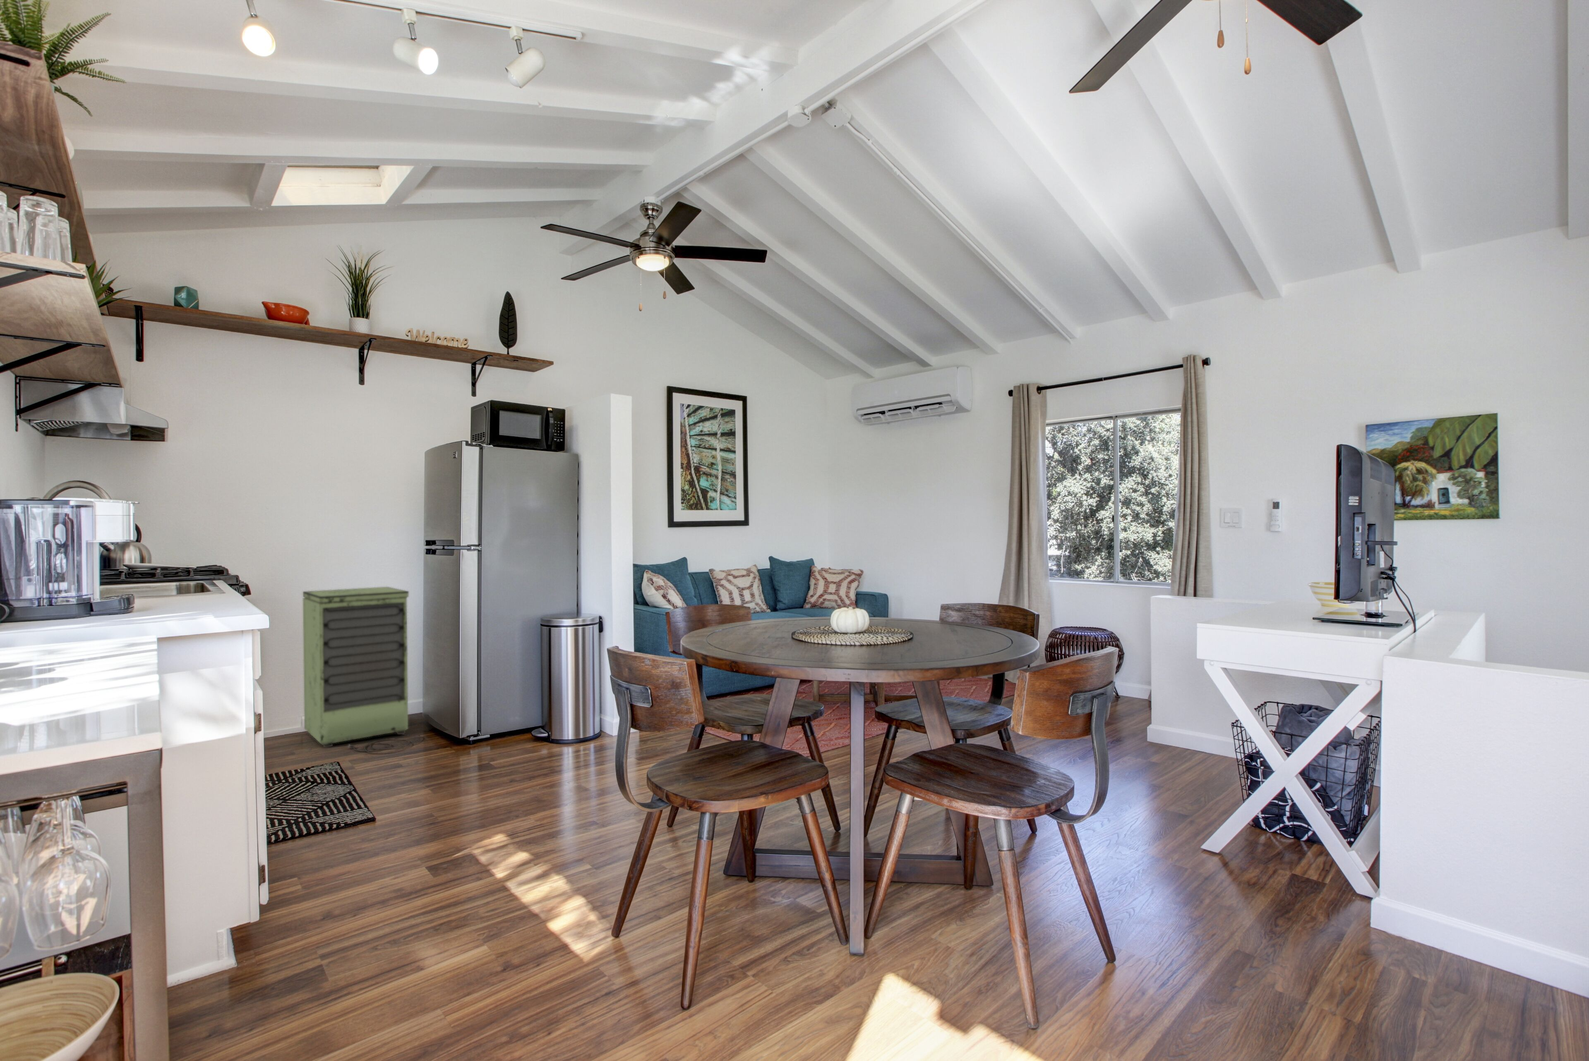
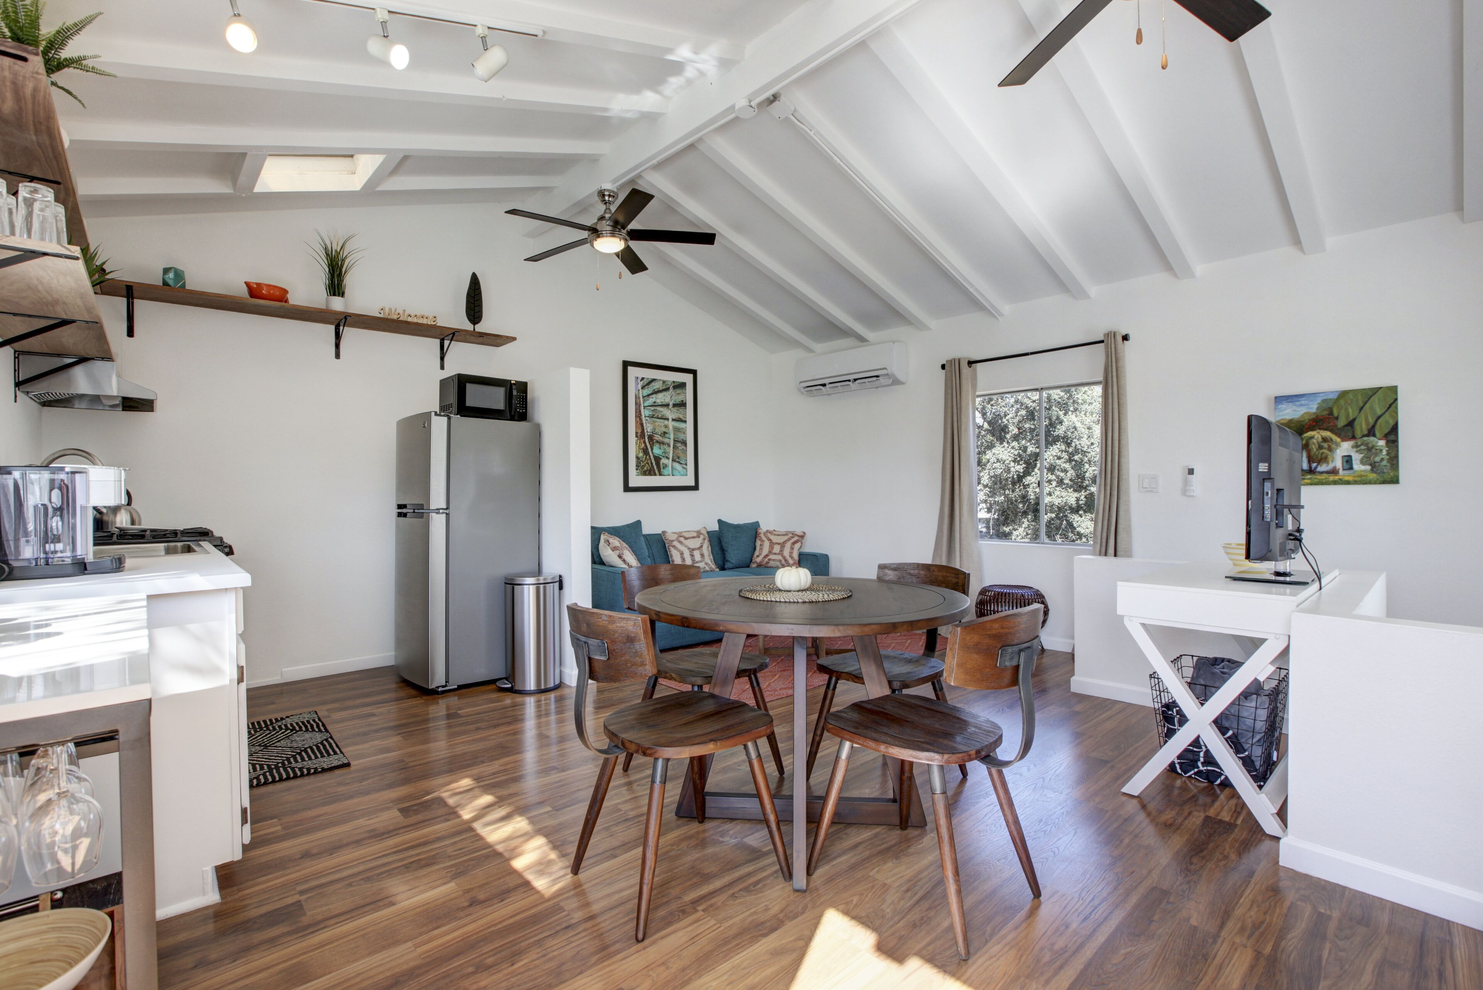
- storage cabinet [302,586,422,754]
